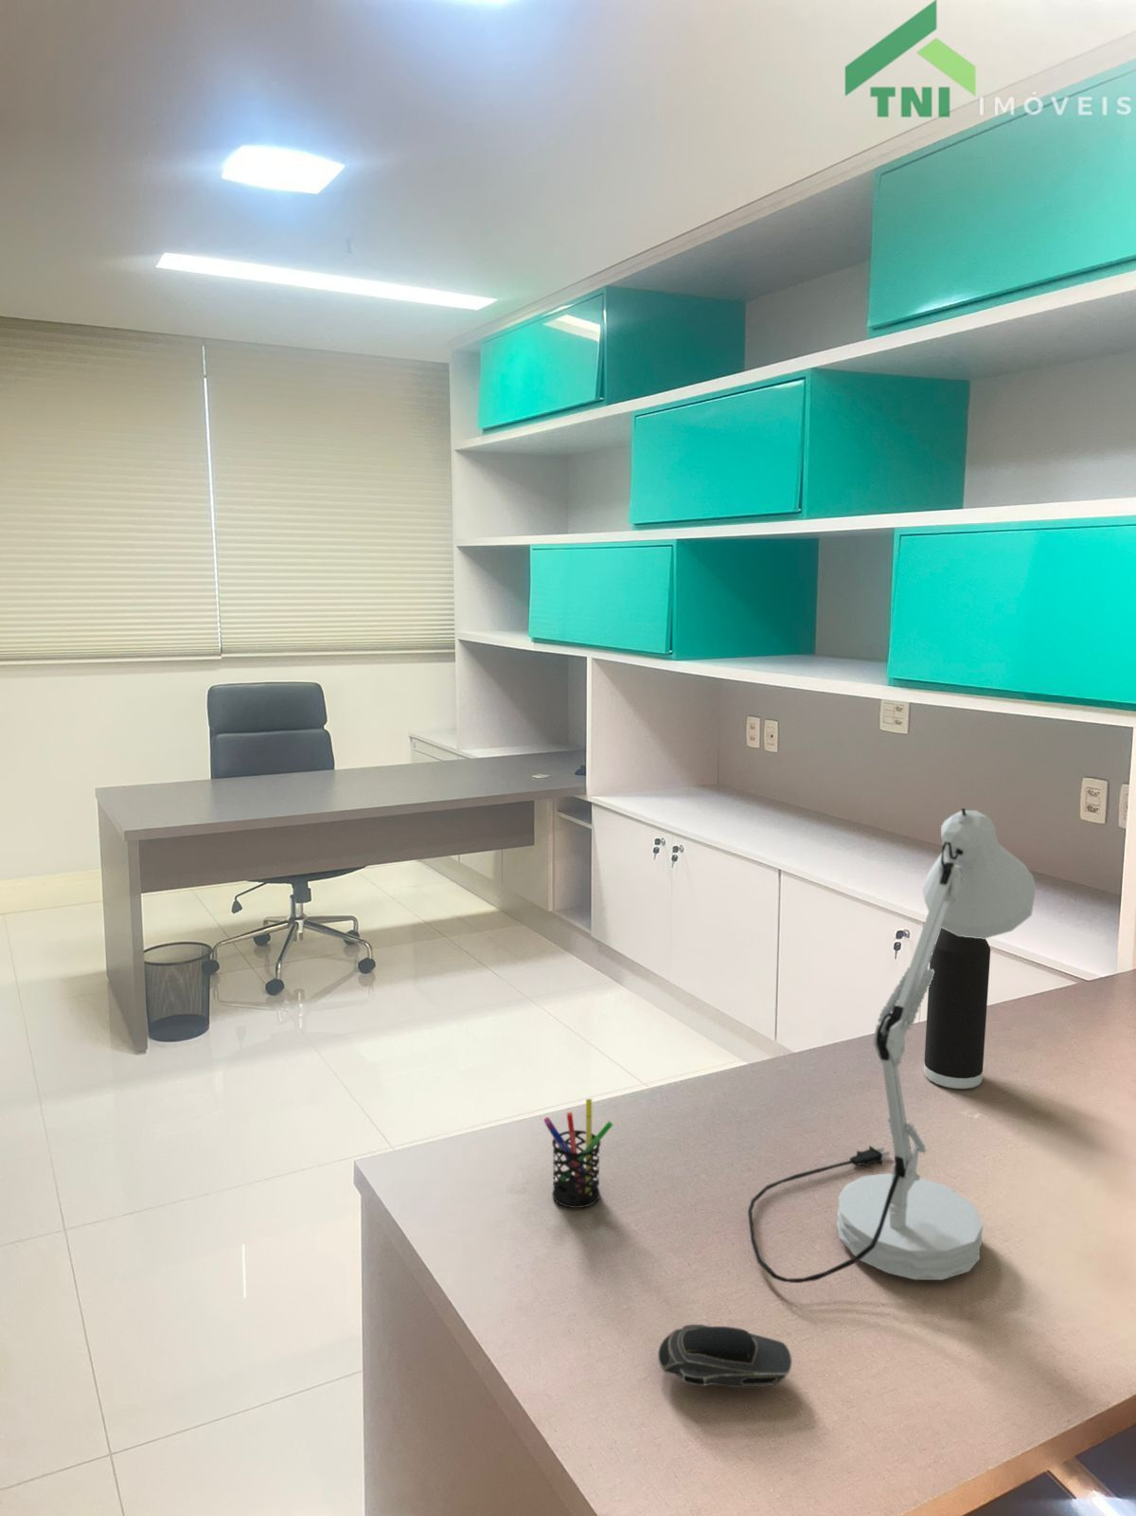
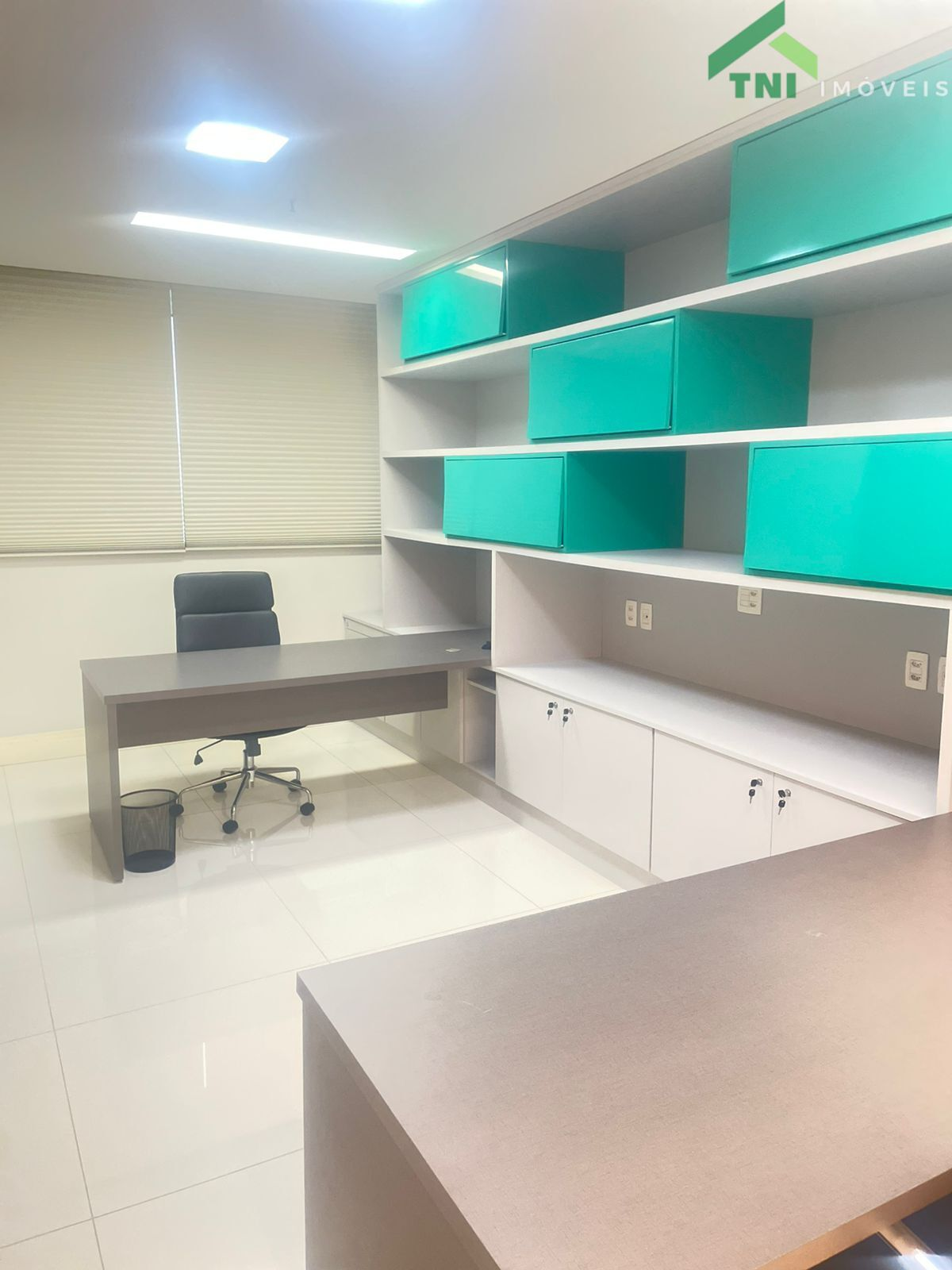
- computer mouse [657,1324,794,1388]
- pen holder [543,1098,613,1209]
- desk lamp [747,807,1037,1284]
- water bottle [924,928,992,1090]
